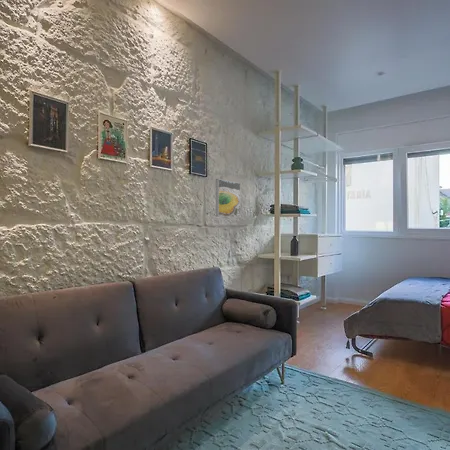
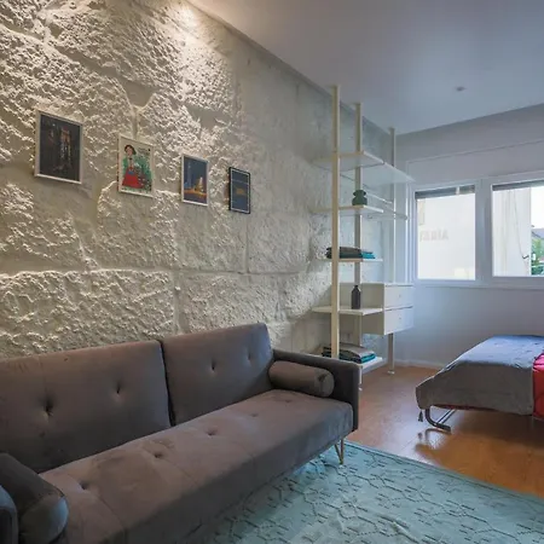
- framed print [215,178,241,219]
